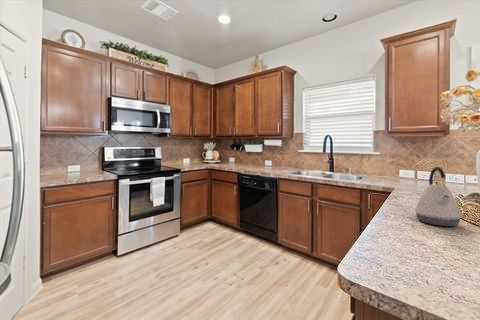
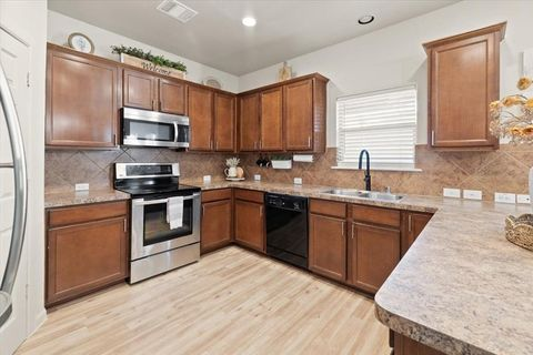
- kettle [414,166,463,227]
